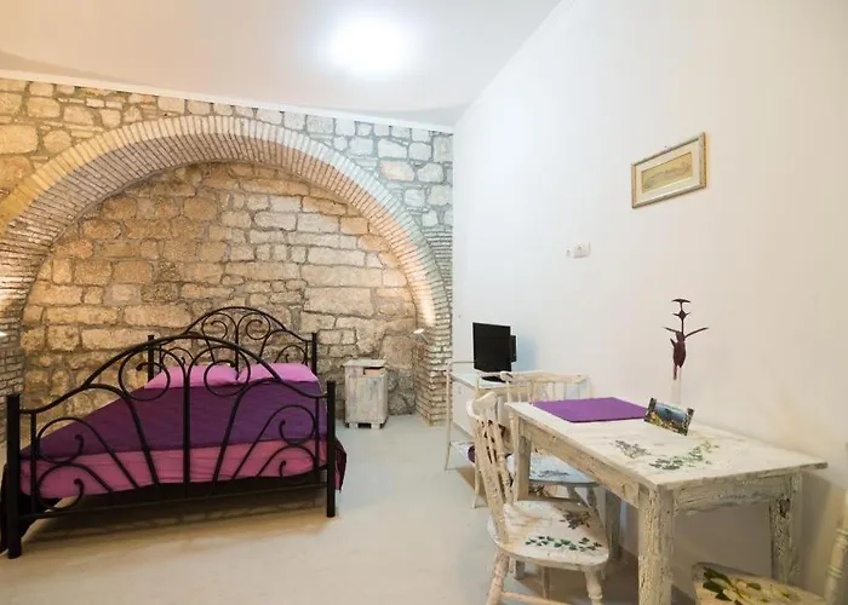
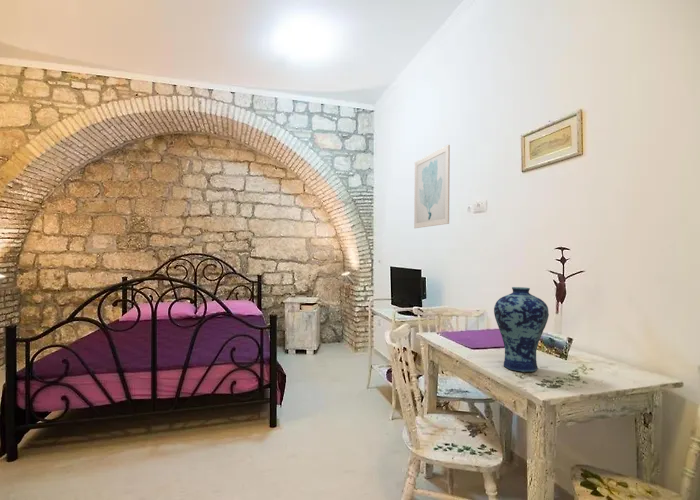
+ wall art [413,144,451,229]
+ vase [493,286,550,373]
